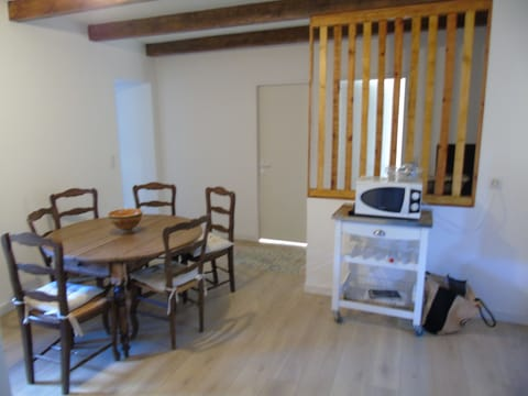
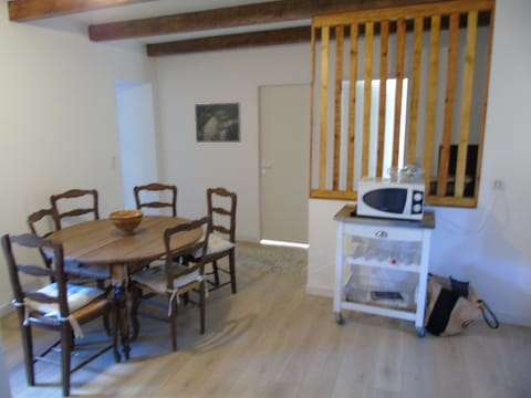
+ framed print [194,101,242,144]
